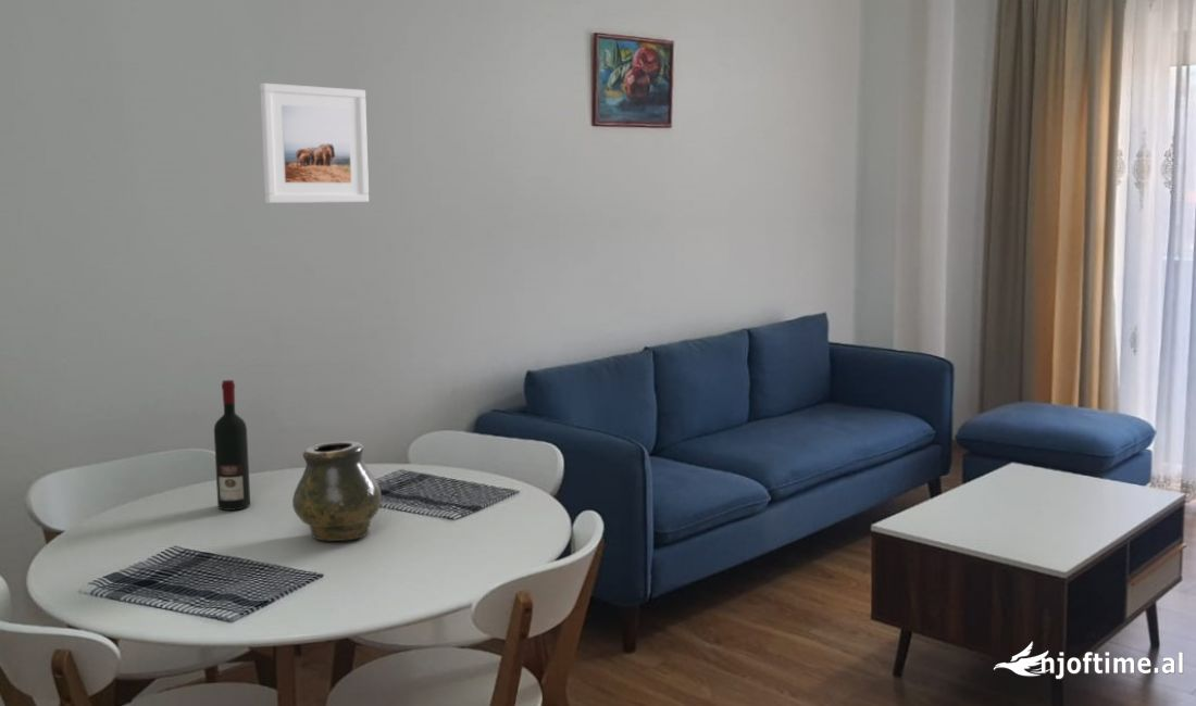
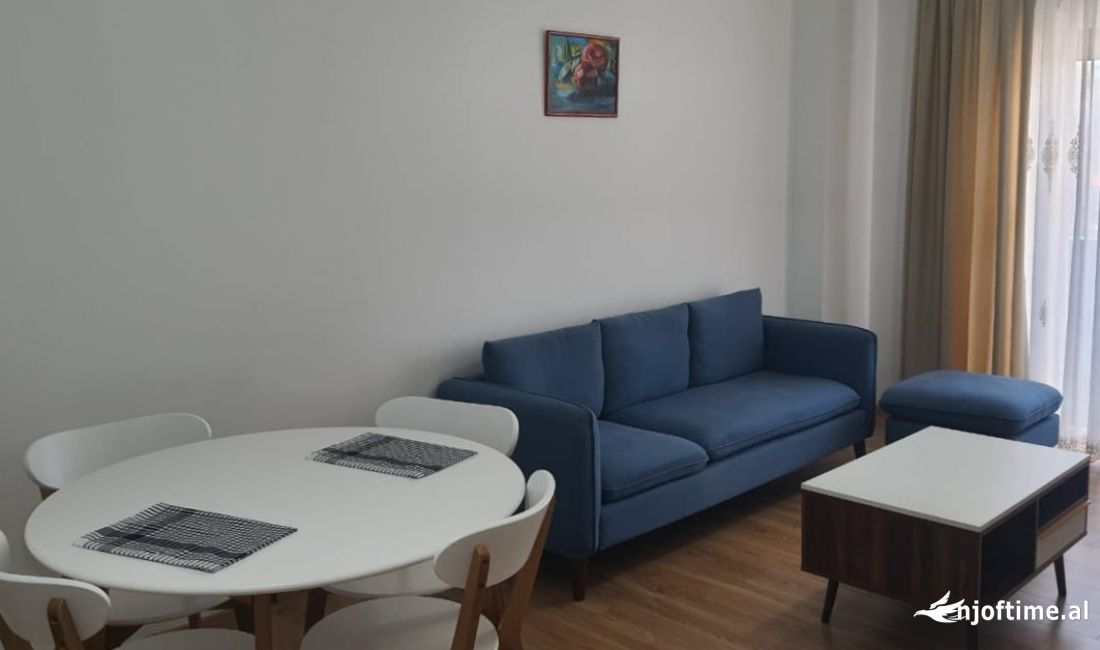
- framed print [259,83,370,204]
- vase [291,440,383,542]
- alcohol [213,379,251,512]
